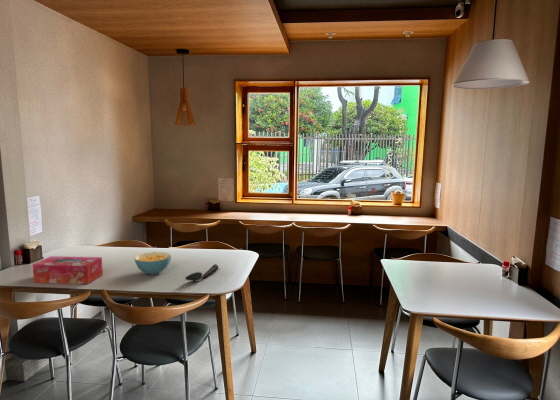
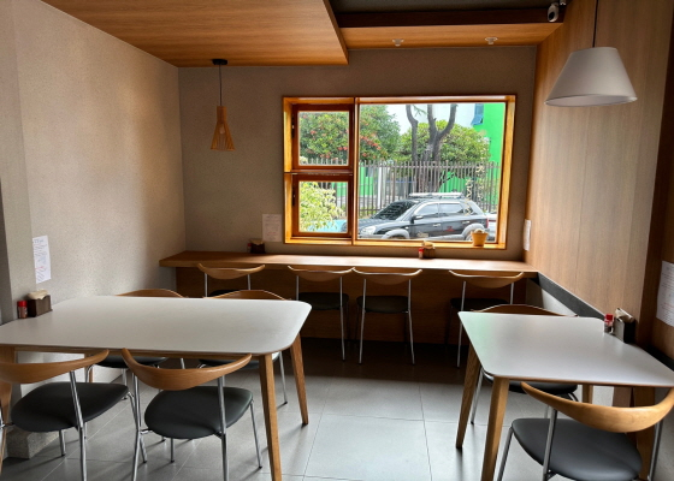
- cereal bowl [133,251,172,276]
- spoon [184,263,219,282]
- tissue box [32,255,104,285]
